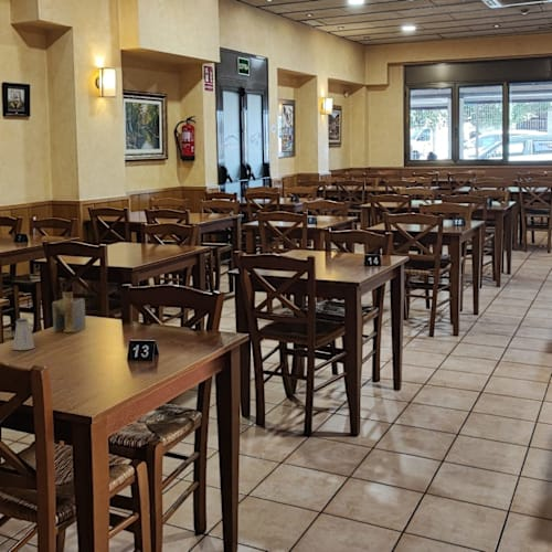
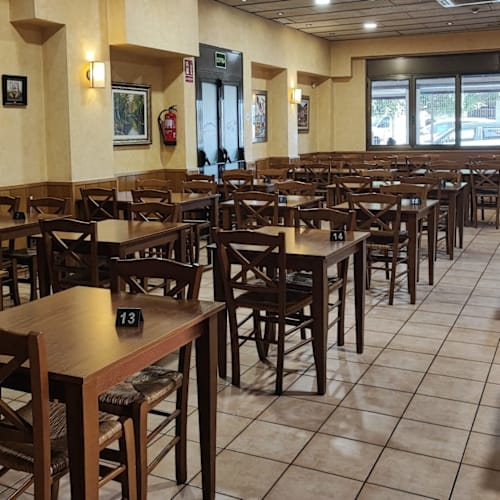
- napkin holder [51,290,87,333]
- saltshaker [12,317,35,351]
